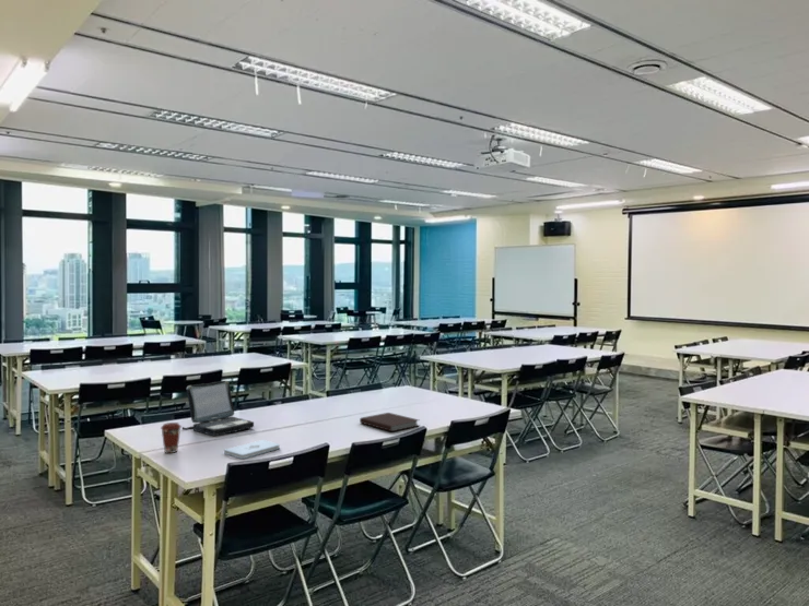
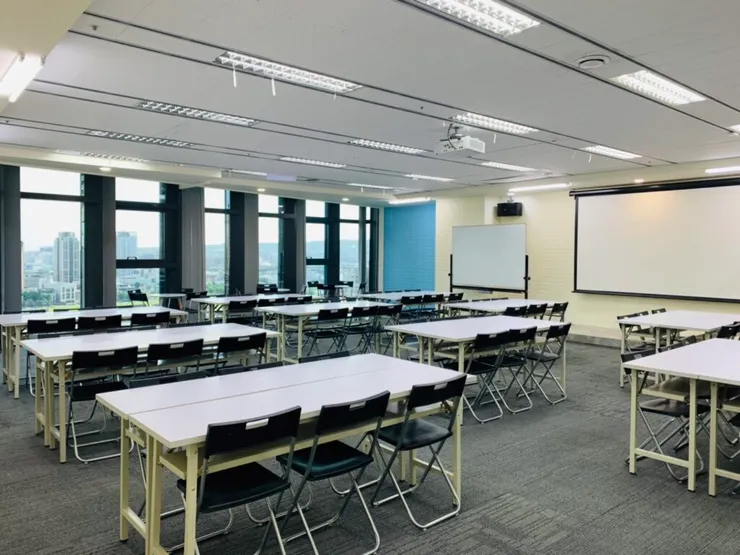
- laptop [181,380,255,437]
- coffee cup [160,421,183,454]
- notebook [359,412,420,432]
- notepad [223,439,281,460]
